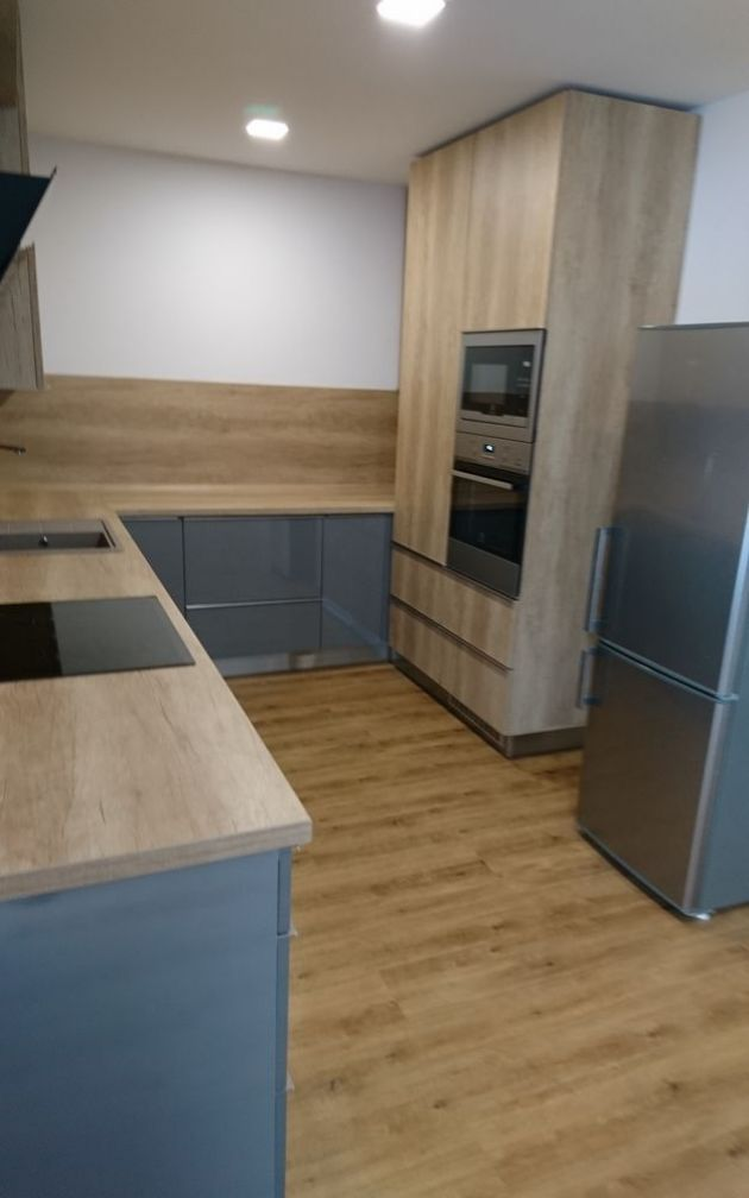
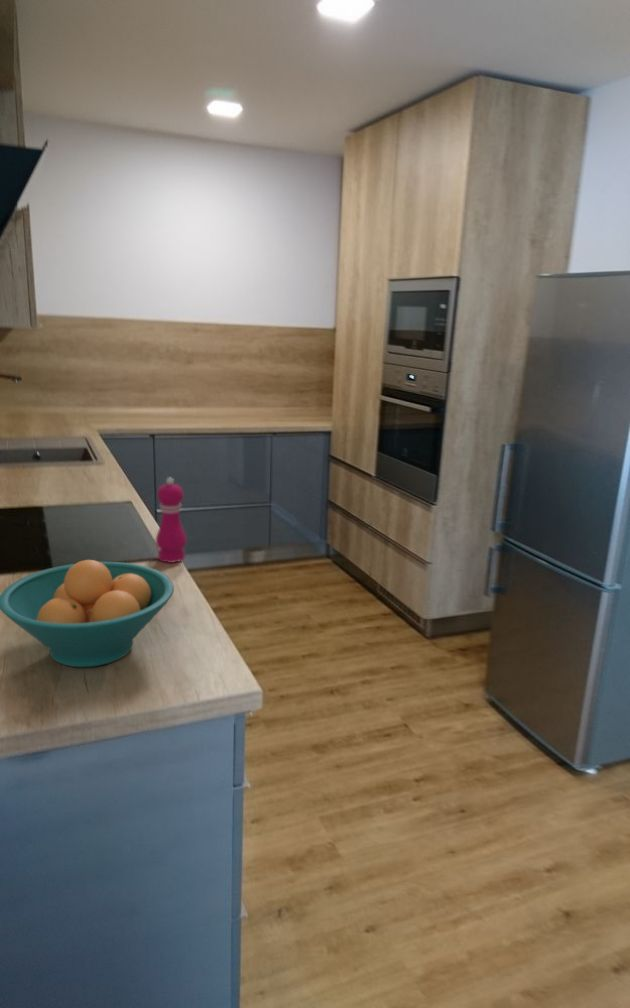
+ pepper mill [155,477,188,564]
+ fruit bowl [0,559,175,668]
